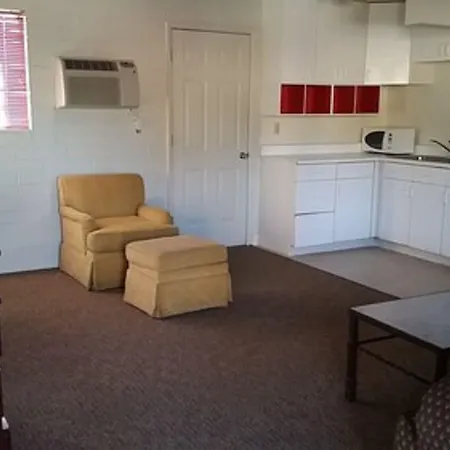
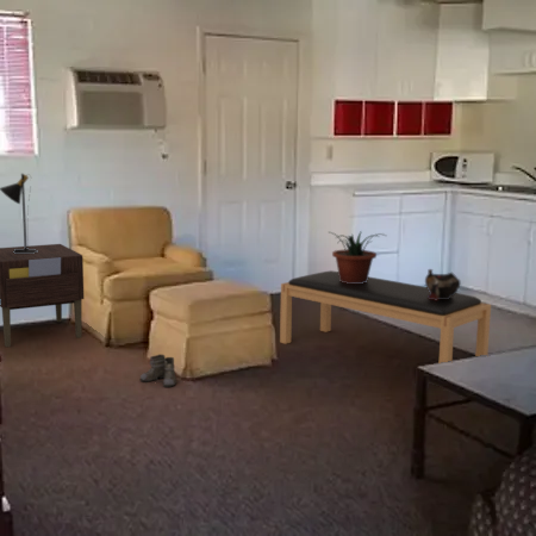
+ potted plant [329,230,387,283]
+ nightstand [0,243,85,348]
+ boots [139,353,182,388]
+ bench [279,269,492,364]
+ table lamp [0,173,38,254]
+ decorative bowl [424,268,462,300]
